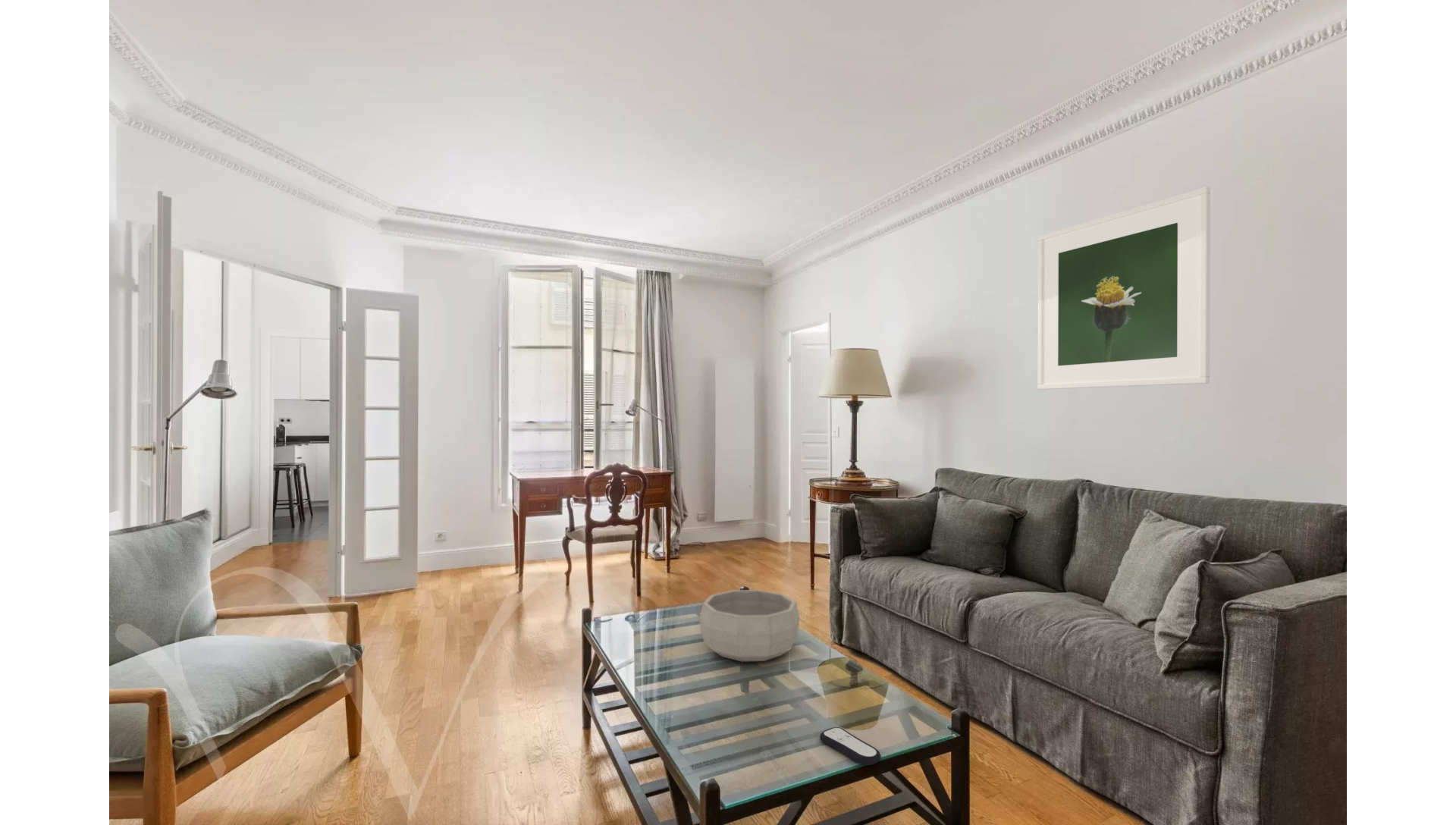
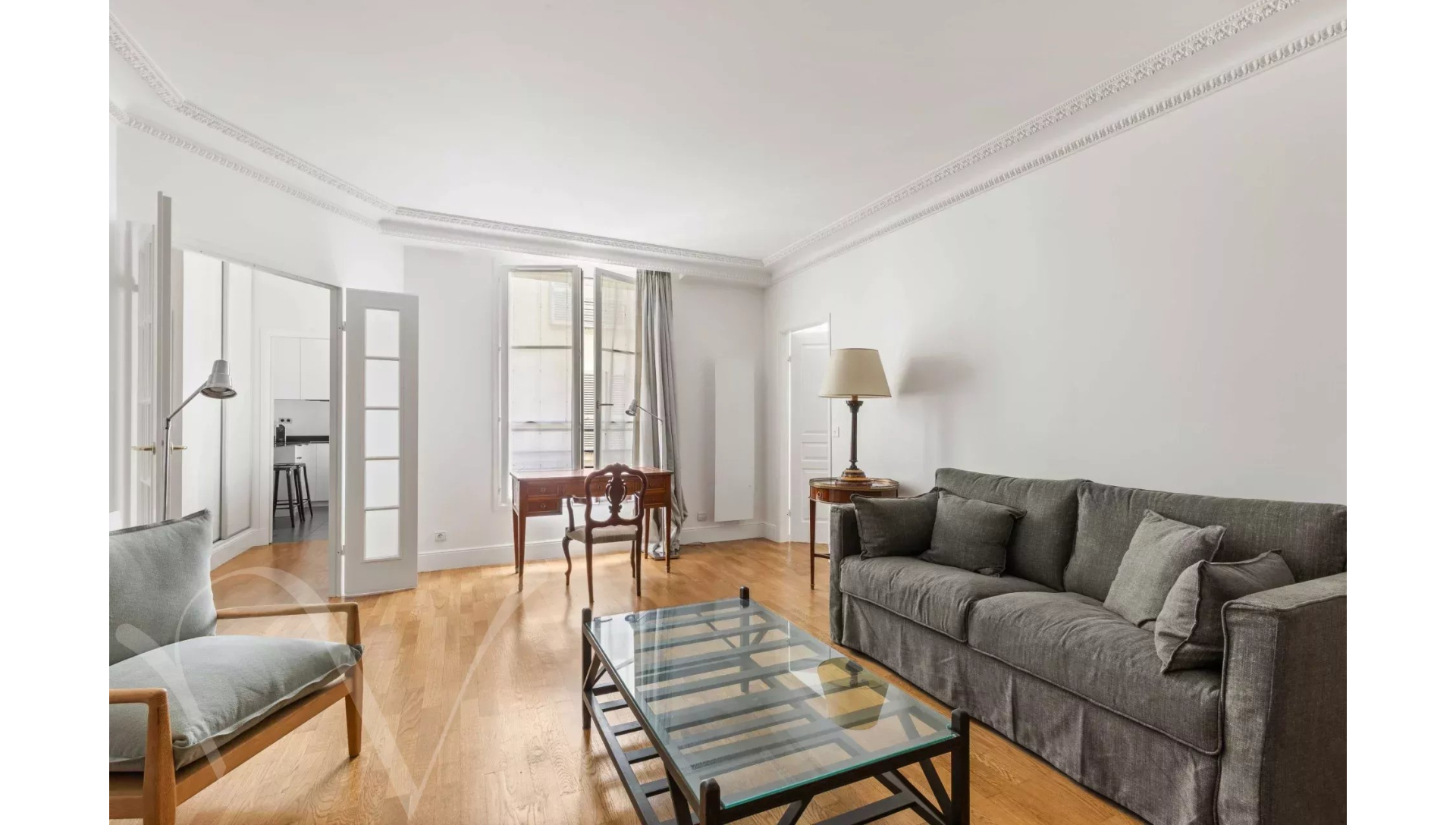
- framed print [1037,186,1211,391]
- decorative bowl [698,589,800,663]
- remote control [819,726,882,766]
